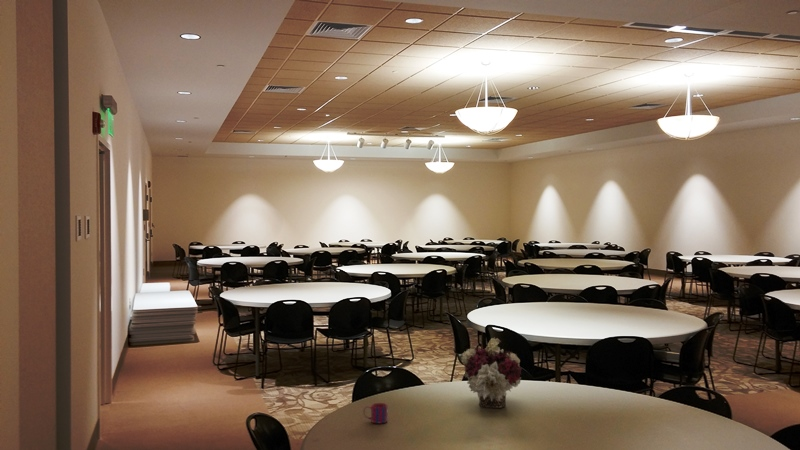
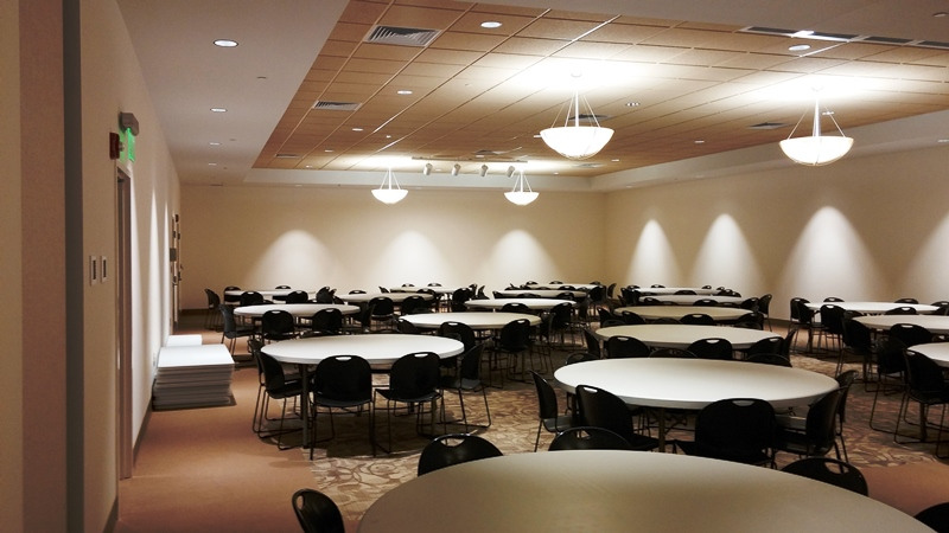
- flower arrangement [461,336,523,409]
- mug [362,402,388,424]
